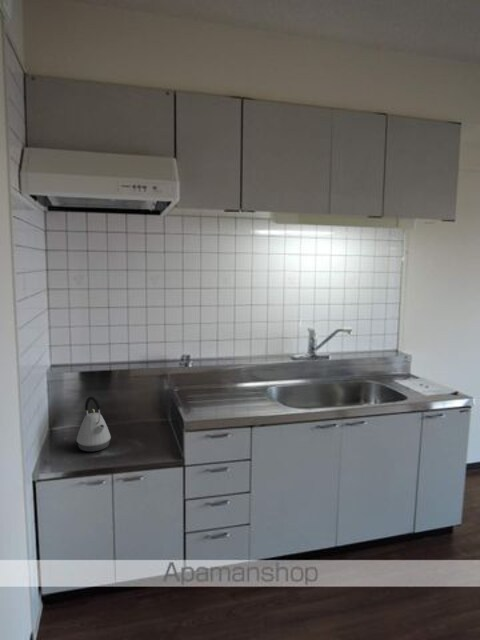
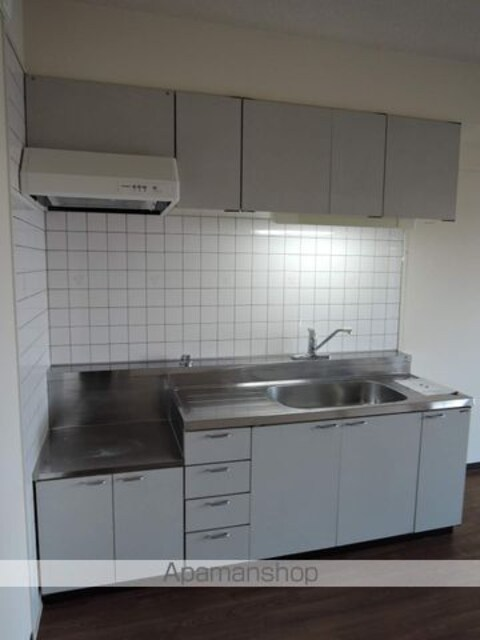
- kettle [76,396,112,452]
